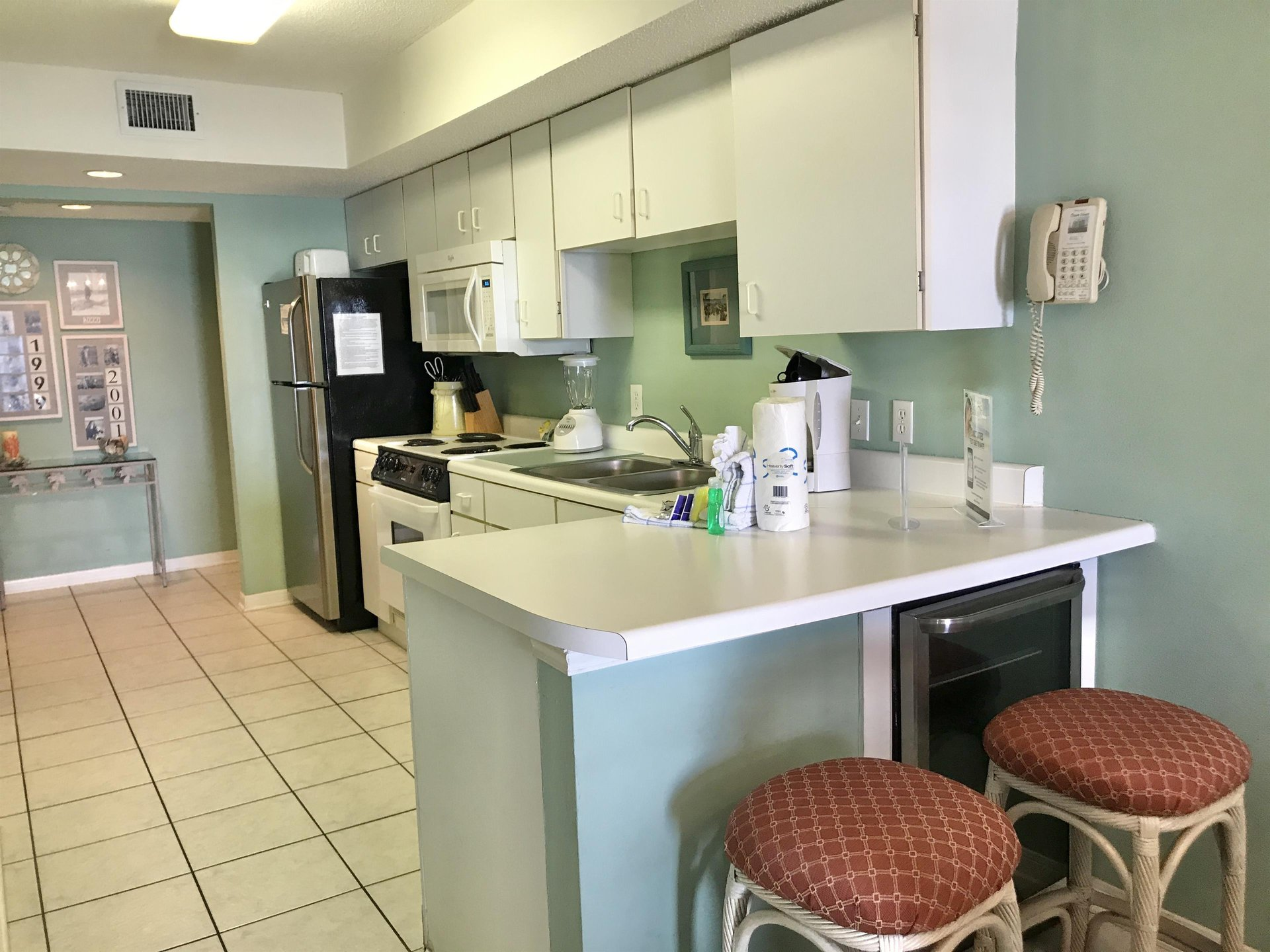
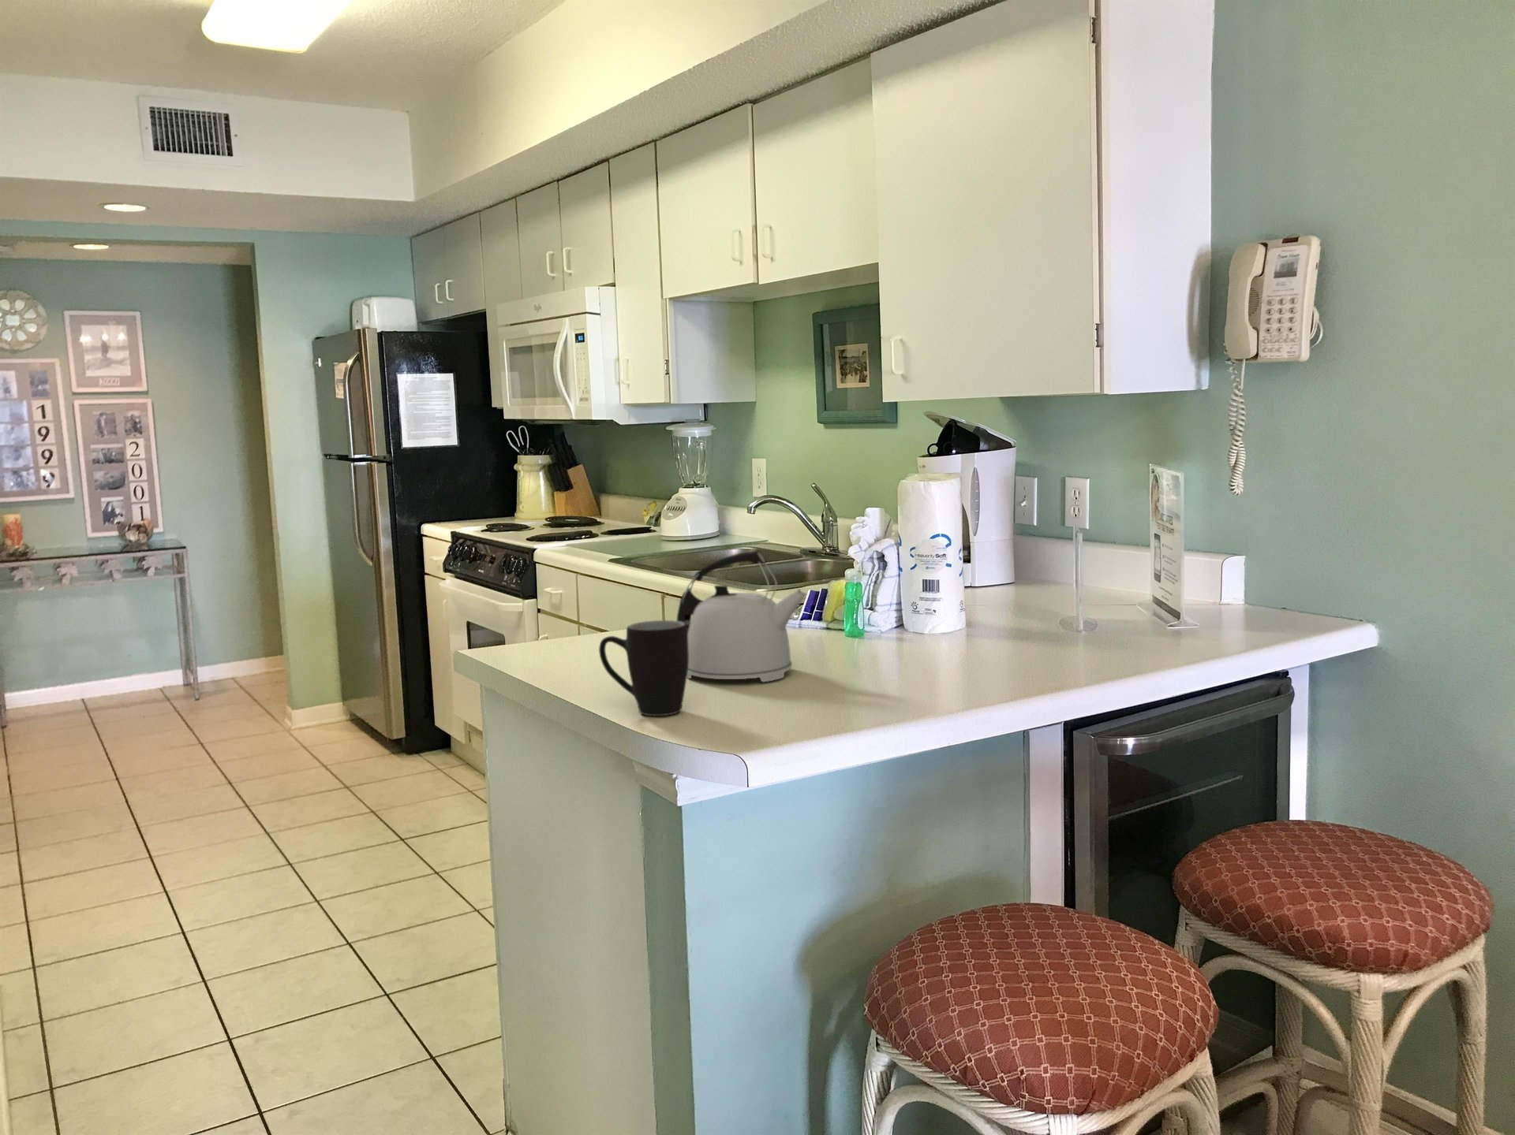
+ mug [598,620,688,717]
+ kettle [676,550,808,683]
